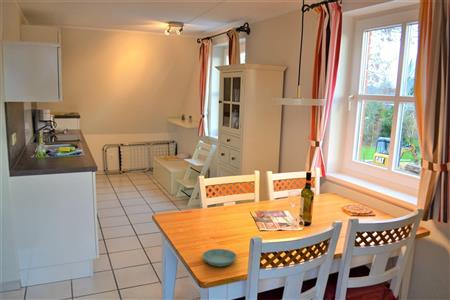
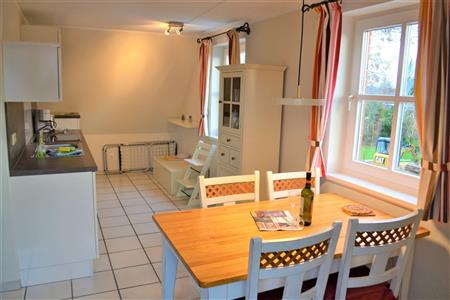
- saucer [202,248,238,267]
